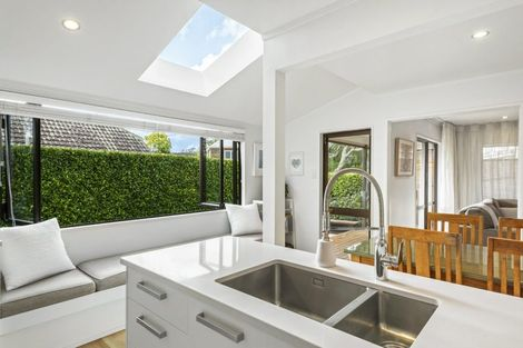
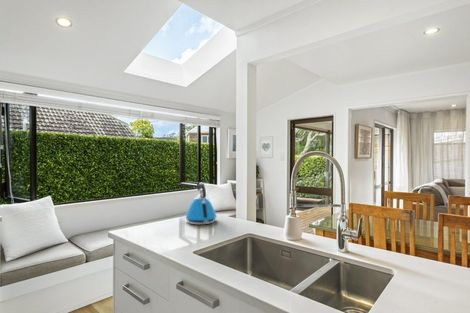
+ kettle [185,181,218,225]
